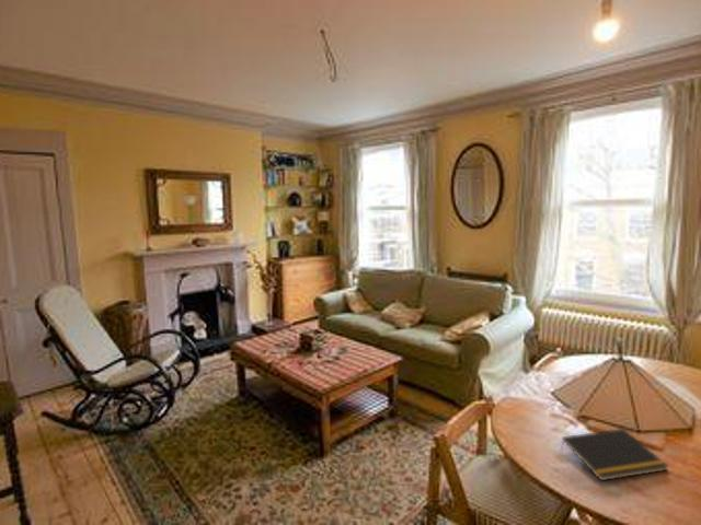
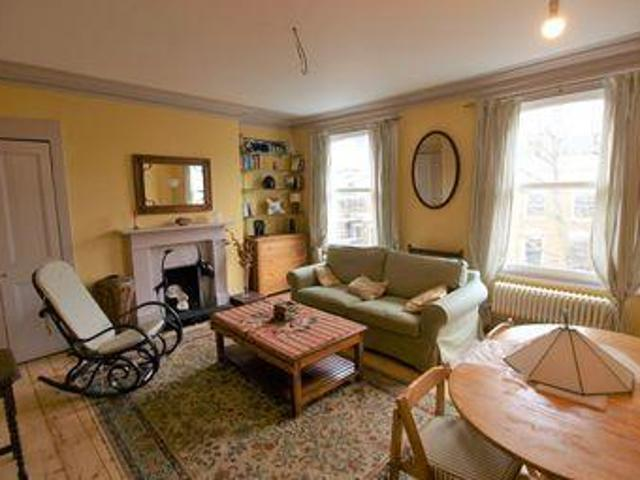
- notepad [560,428,670,481]
